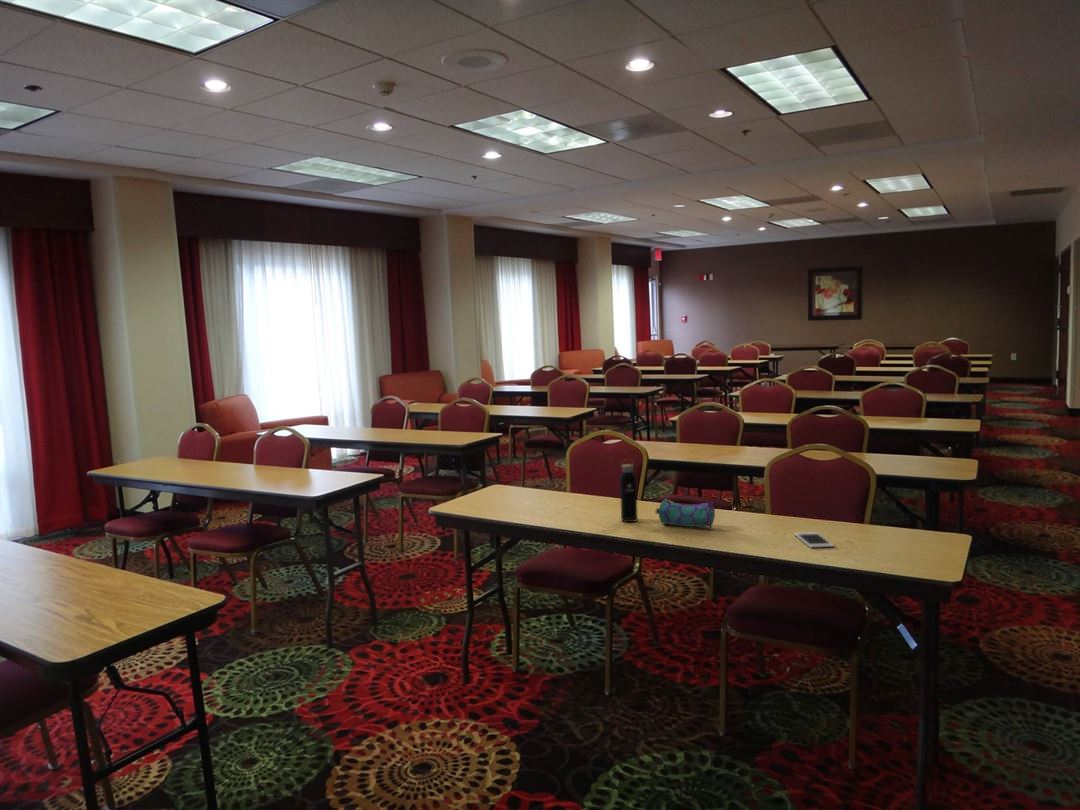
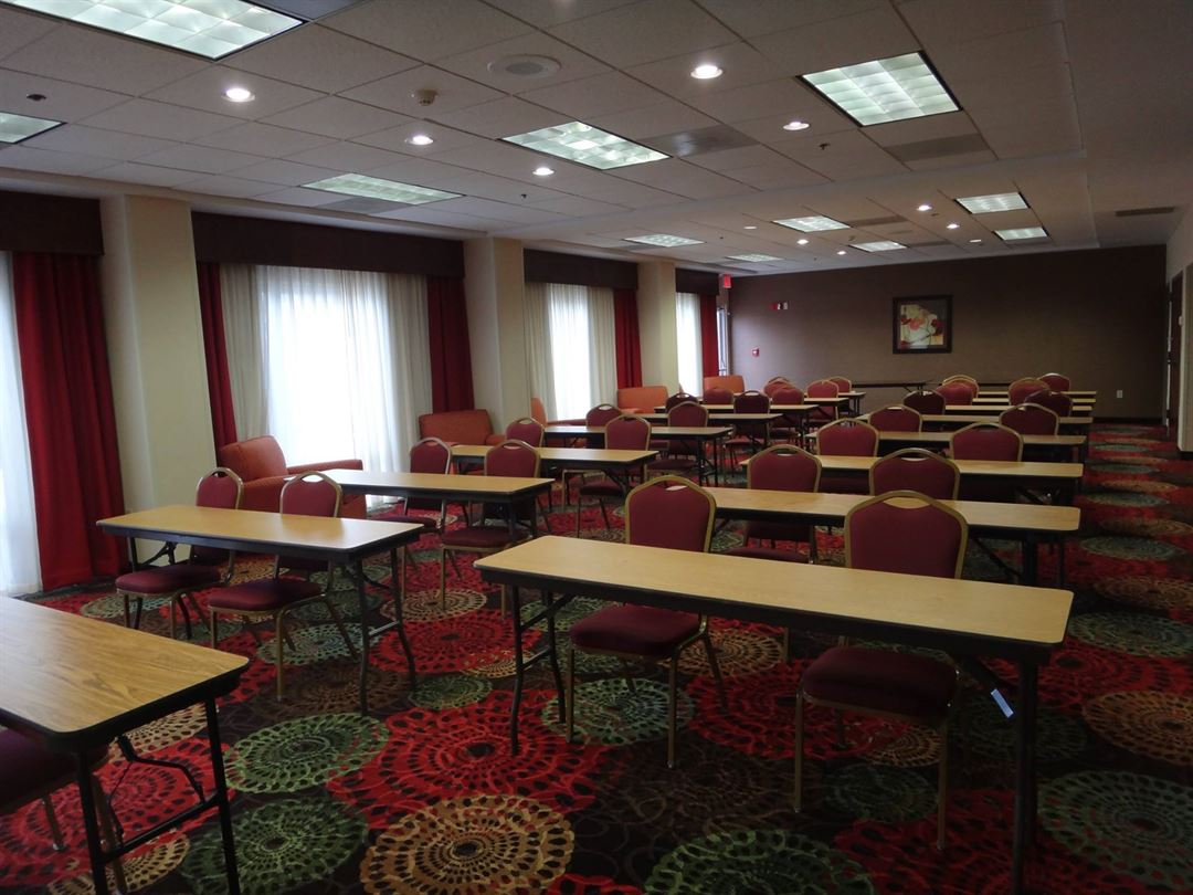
- water bottle [619,458,639,523]
- pencil case [655,498,716,528]
- cell phone [793,531,835,549]
